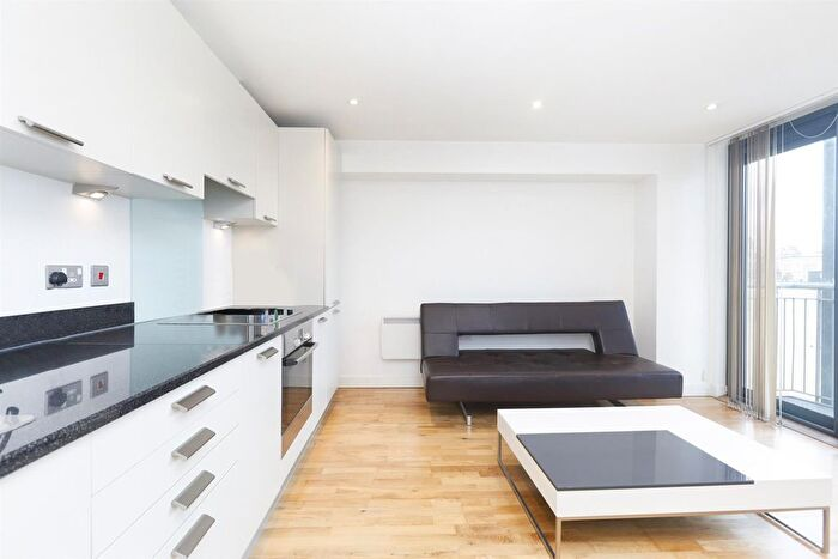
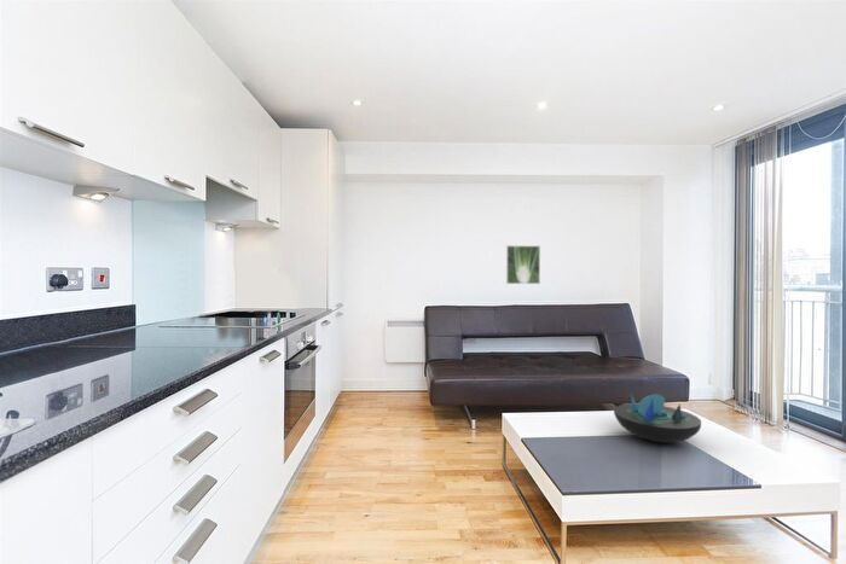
+ decorative bowl [613,393,702,443]
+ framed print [505,244,541,285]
